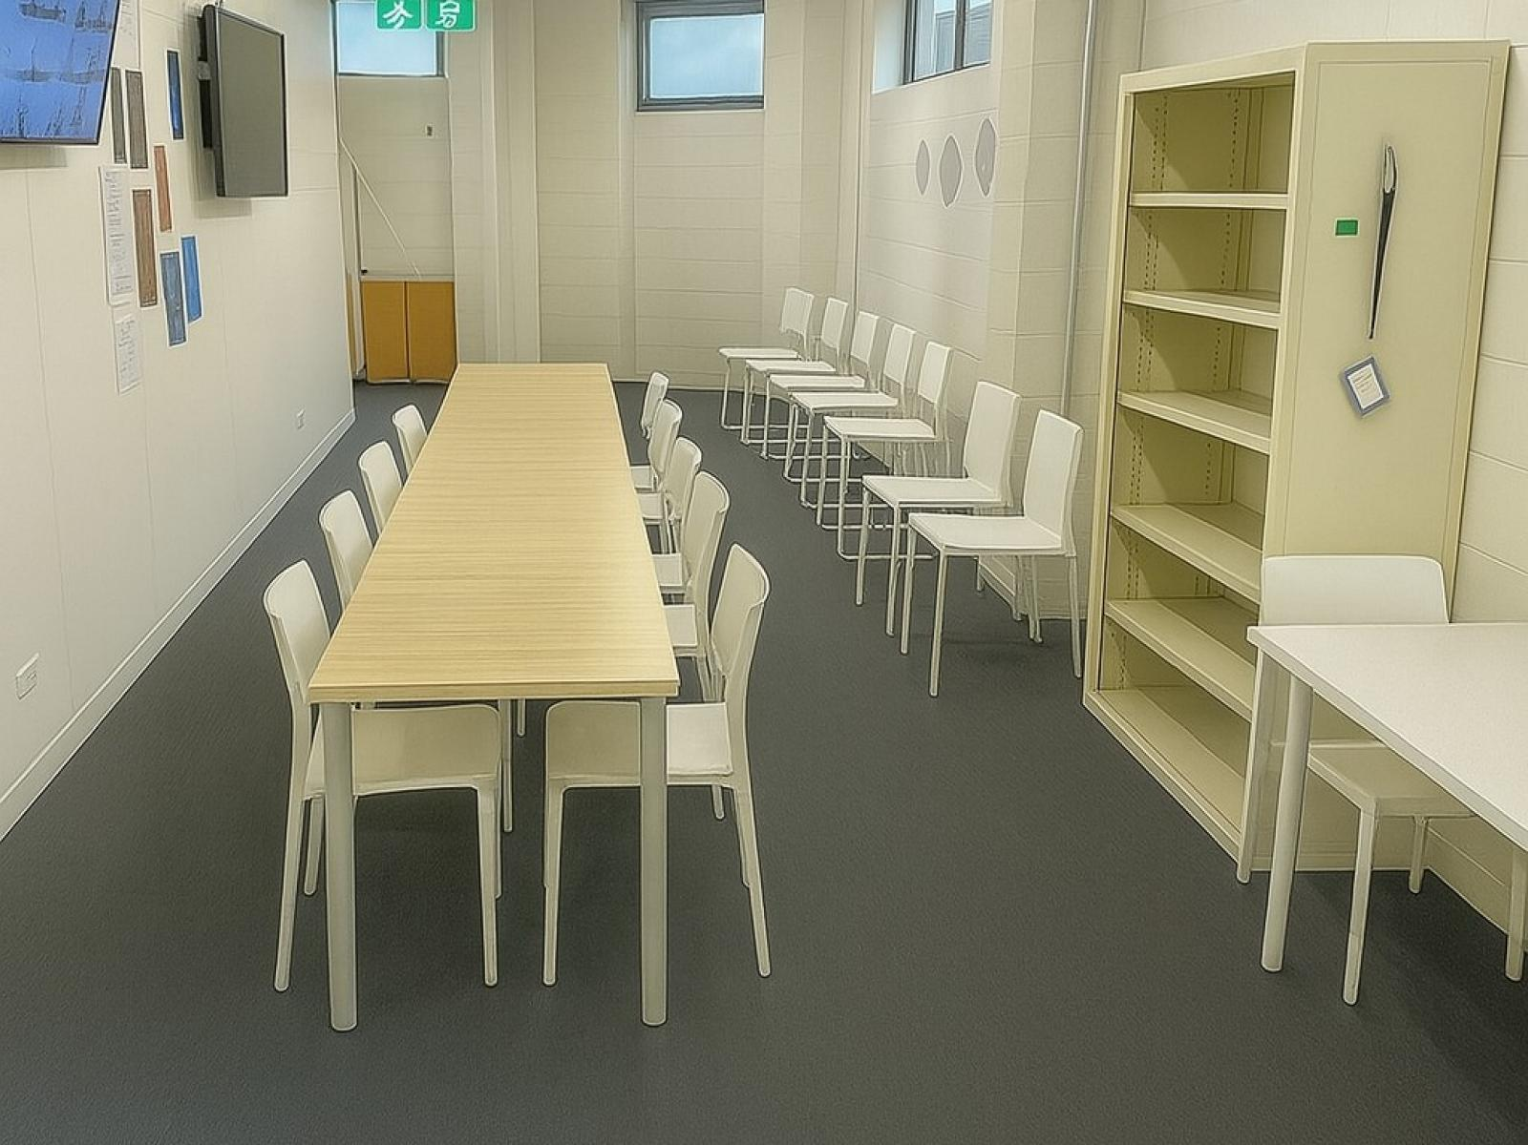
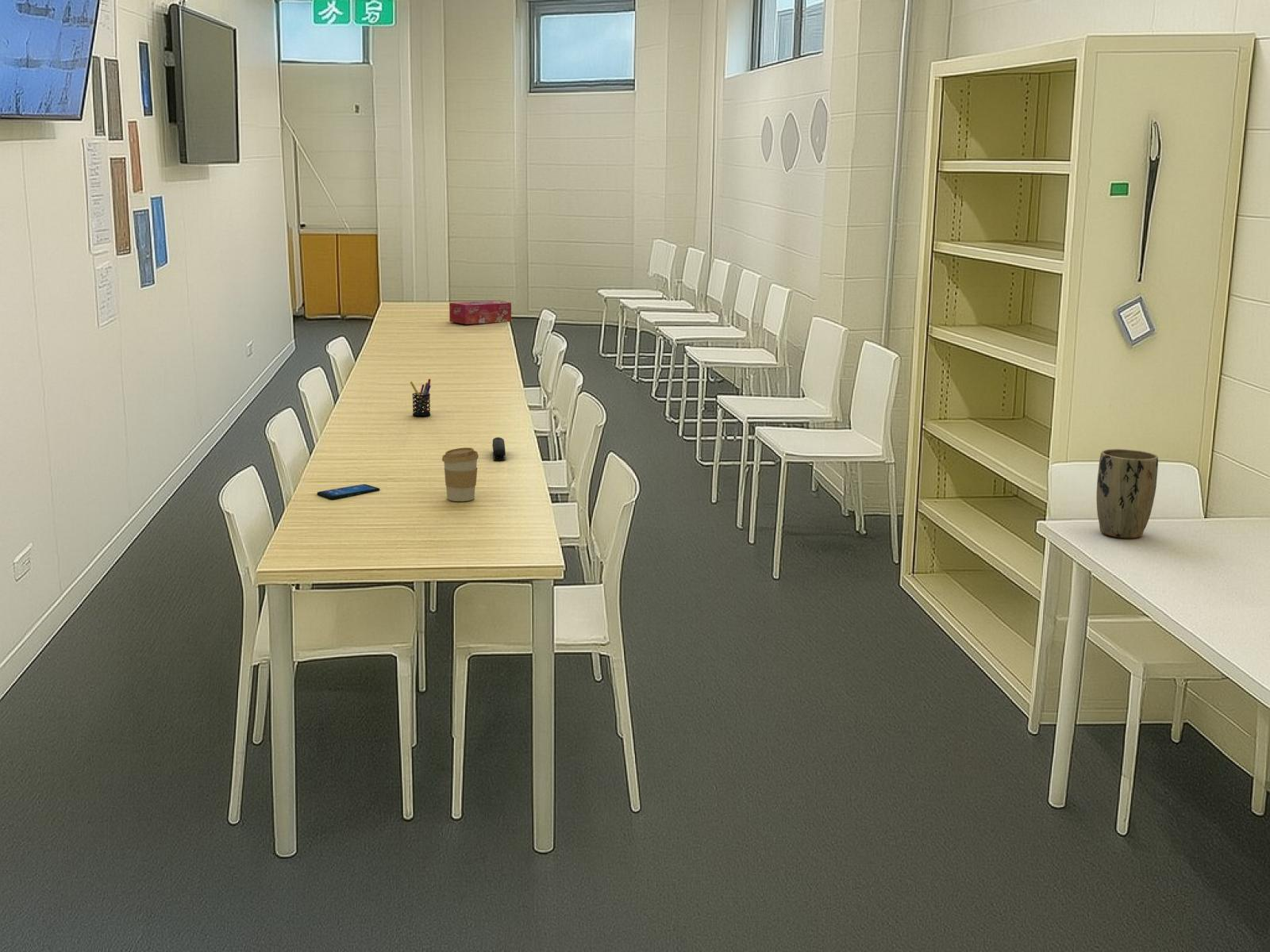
+ pen holder [410,378,432,417]
+ plant pot [1095,448,1159,539]
+ tissue box [448,300,512,325]
+ stapler [491,436,506,461]
+ smartphone [317,483,380,500]
+ coffee cup [441,447,479,502]
